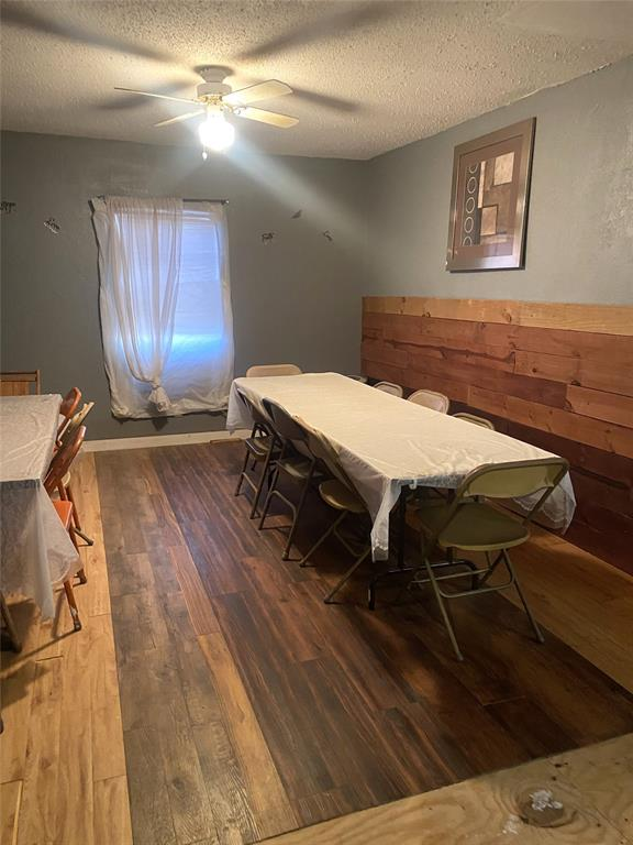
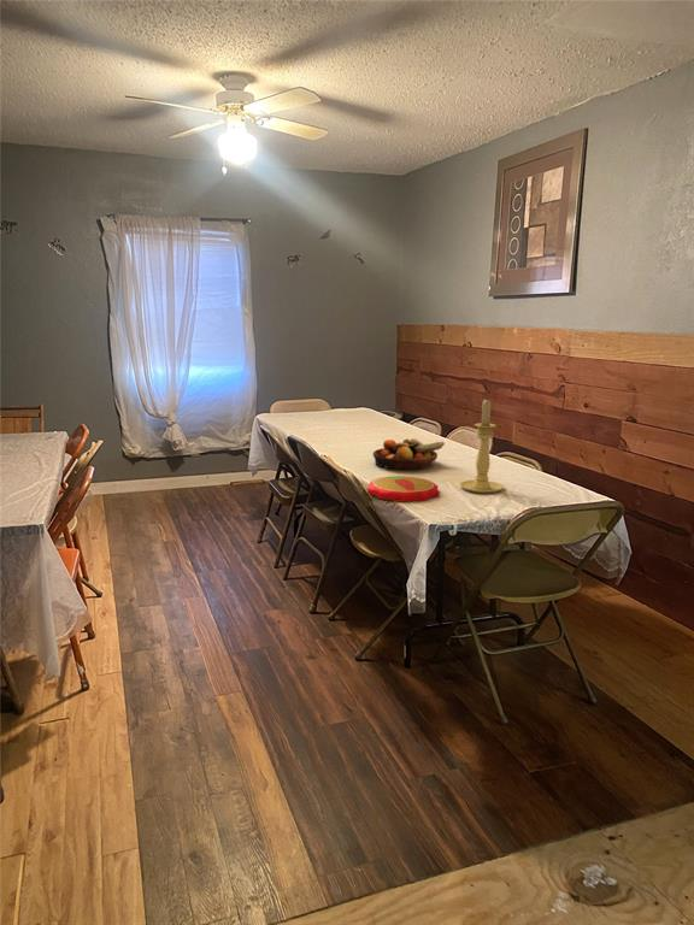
+ candle holder [459,397,505,494]
+ fruit bowl [371,437,446,471]
+ plate [366,475,440,502]
